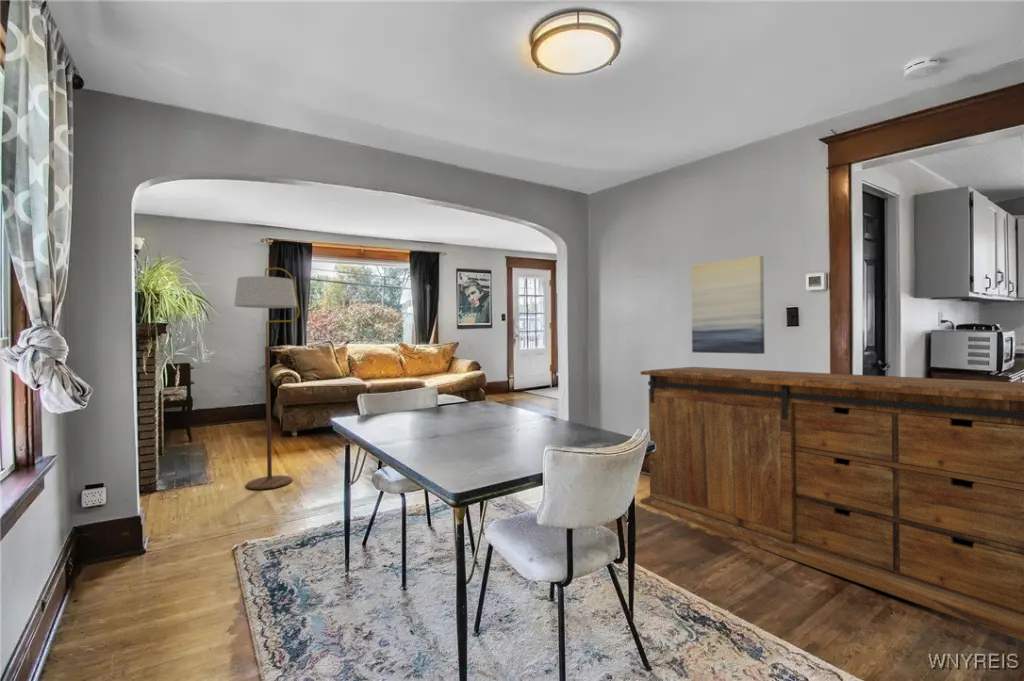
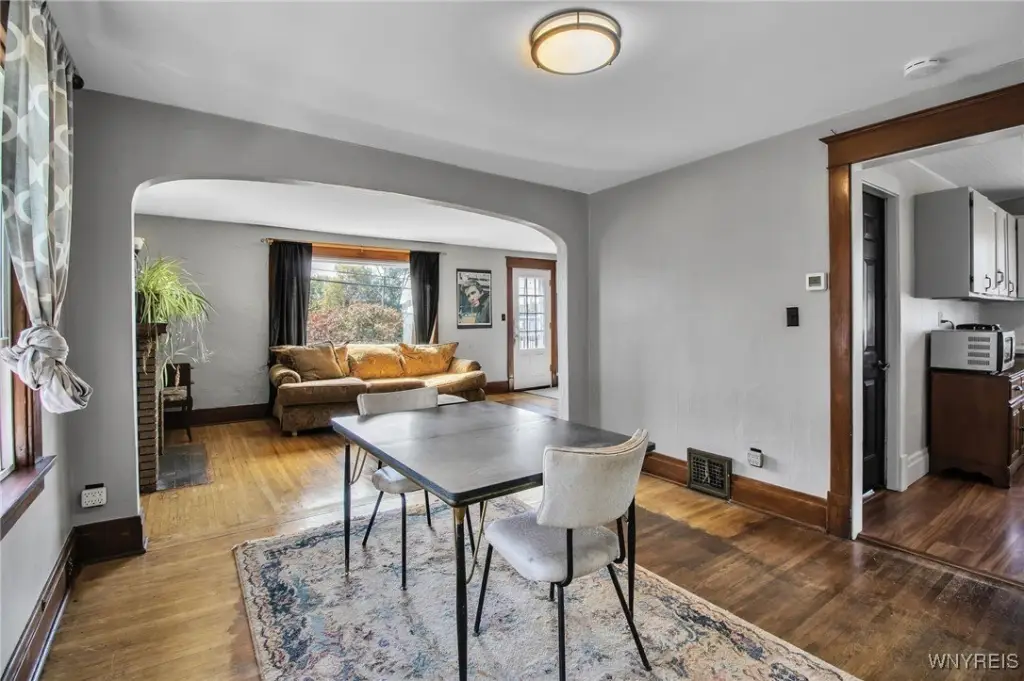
- wall art [690,255,766,355]
- floor lamp [233,267,301,490]
- sideboard [639,366,1024,642]
